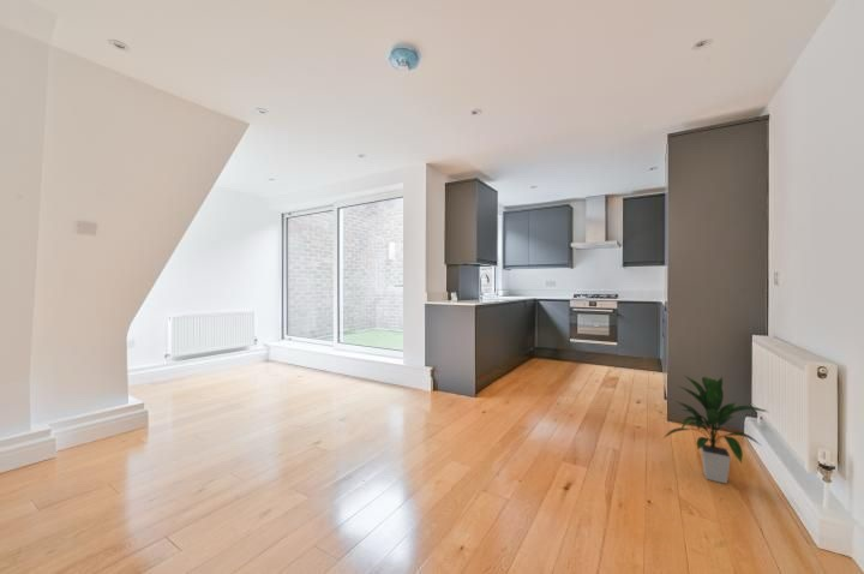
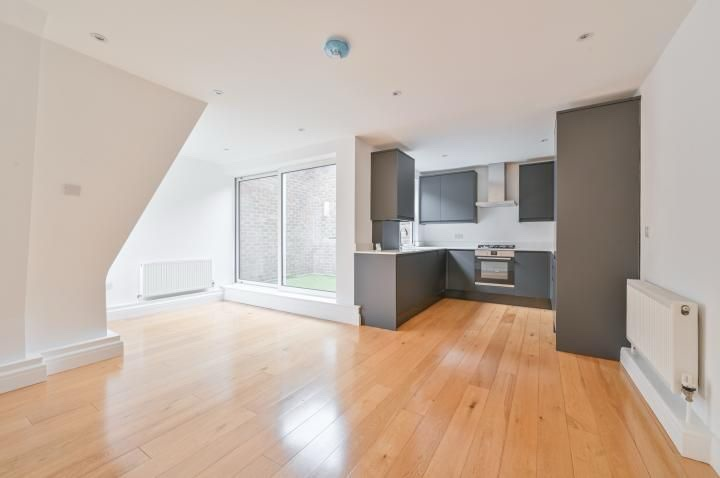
- indoor plant [661,373,772,485]
